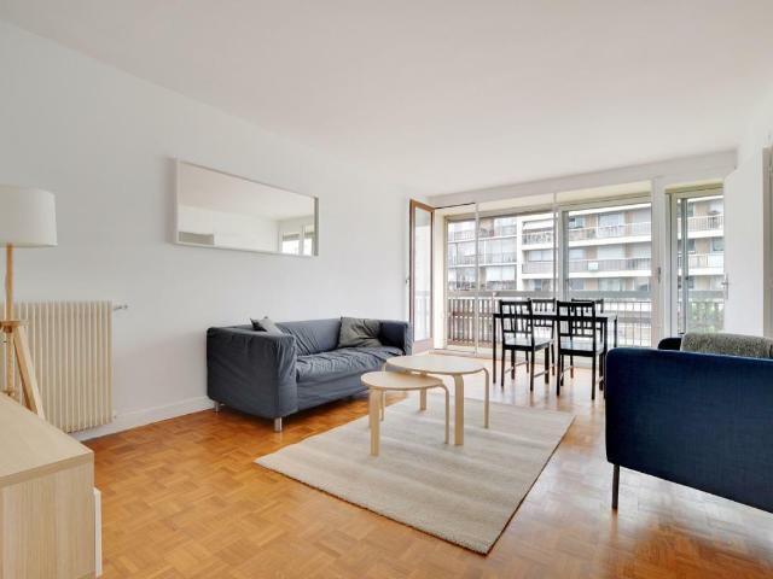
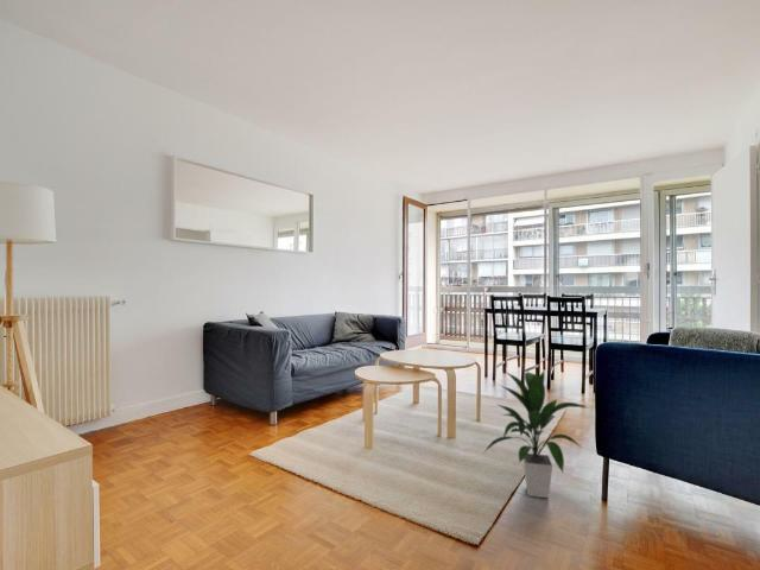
+ indoor plant [482,369,590,499]
